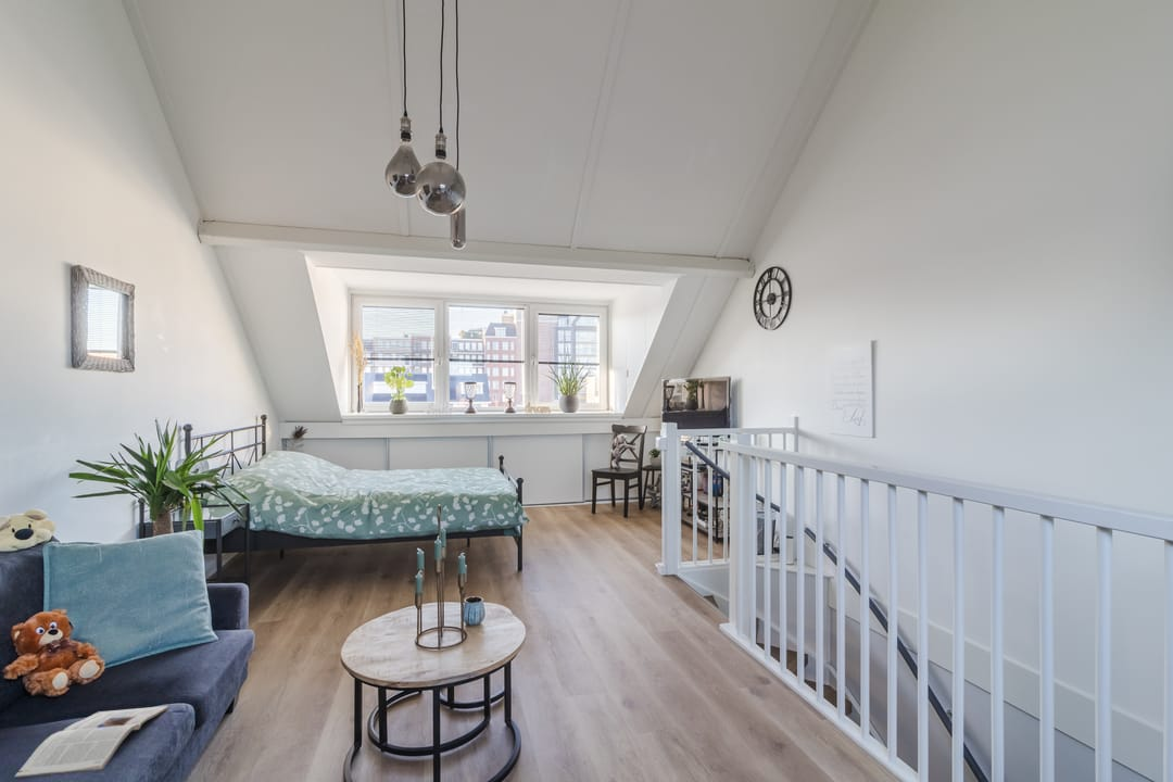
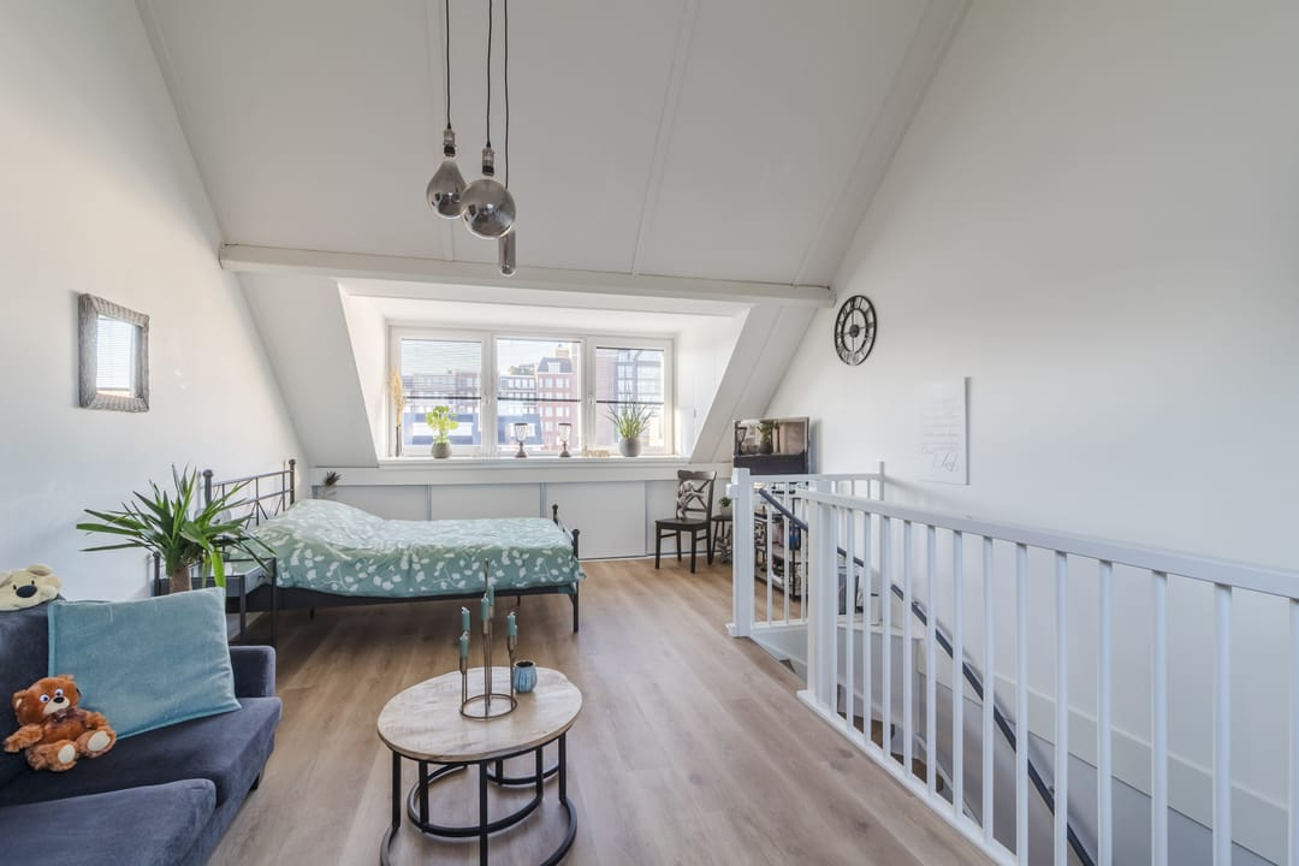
- magazine [14,705,169,779]
